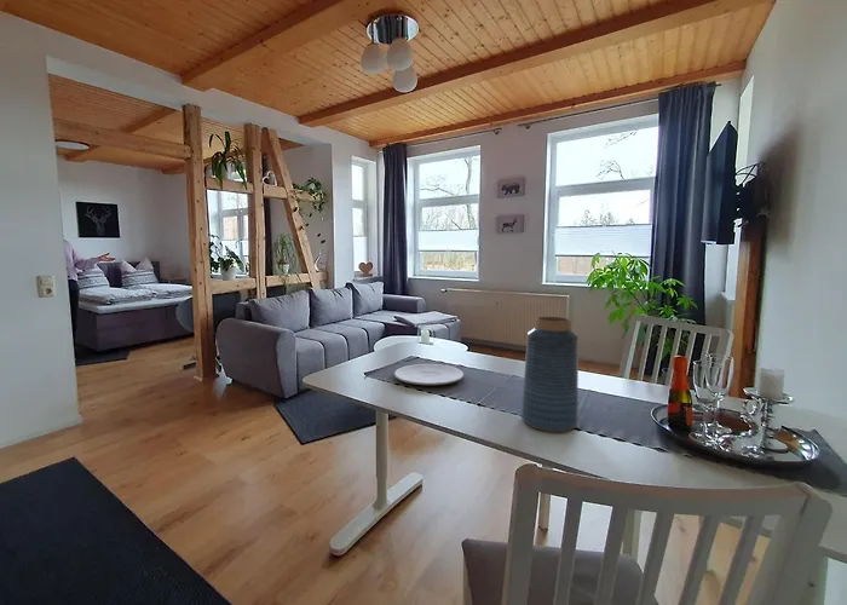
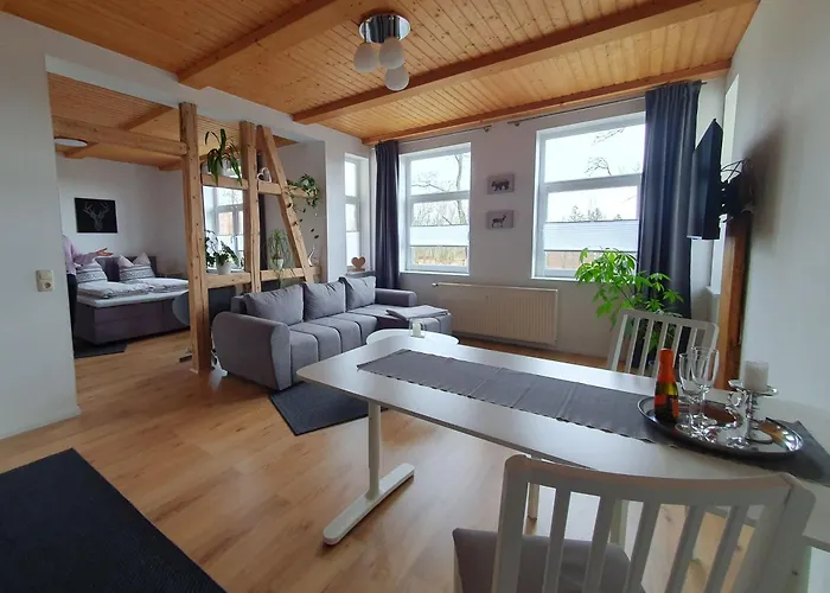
- plate [393,363,465,386]
- vase [520,316,580,433]
